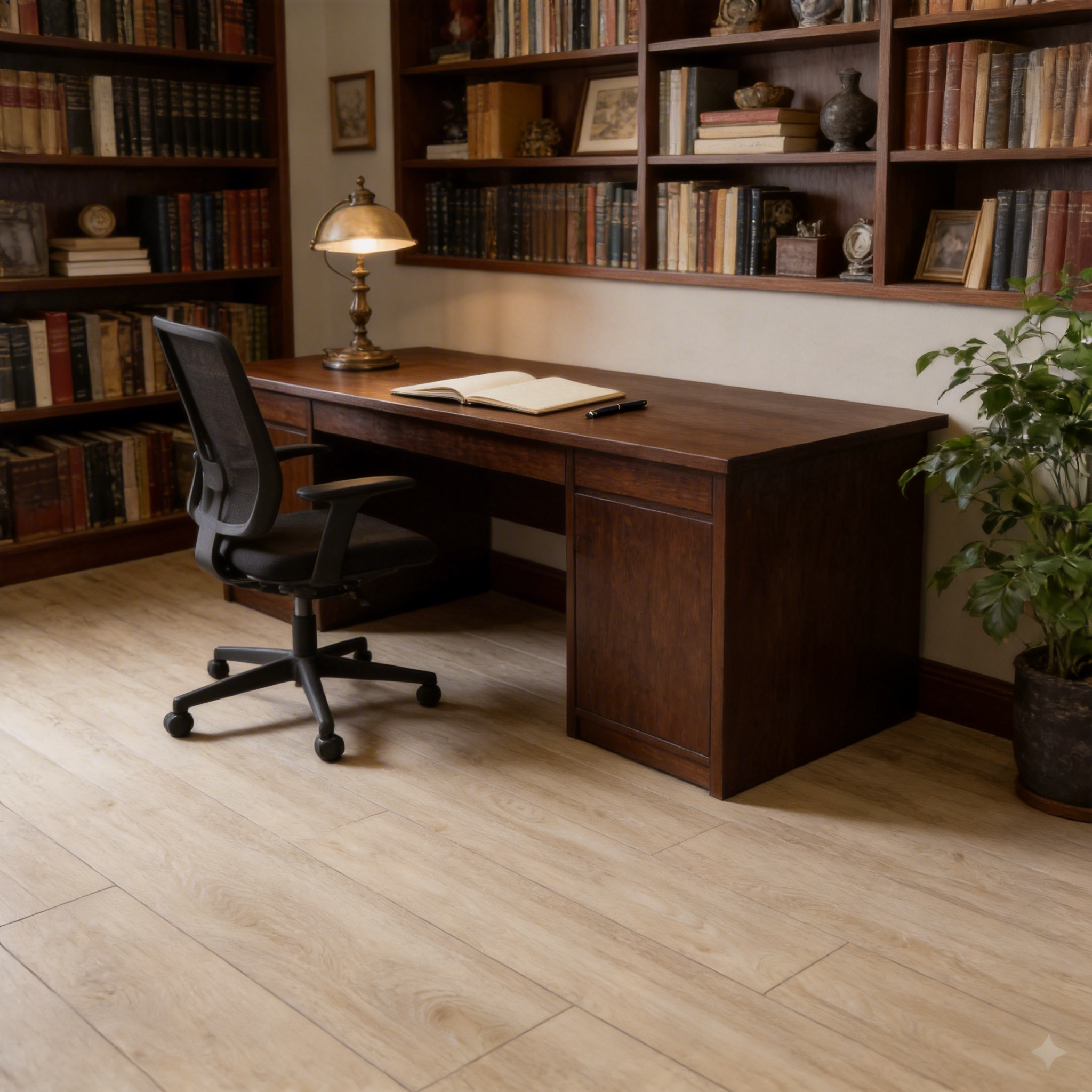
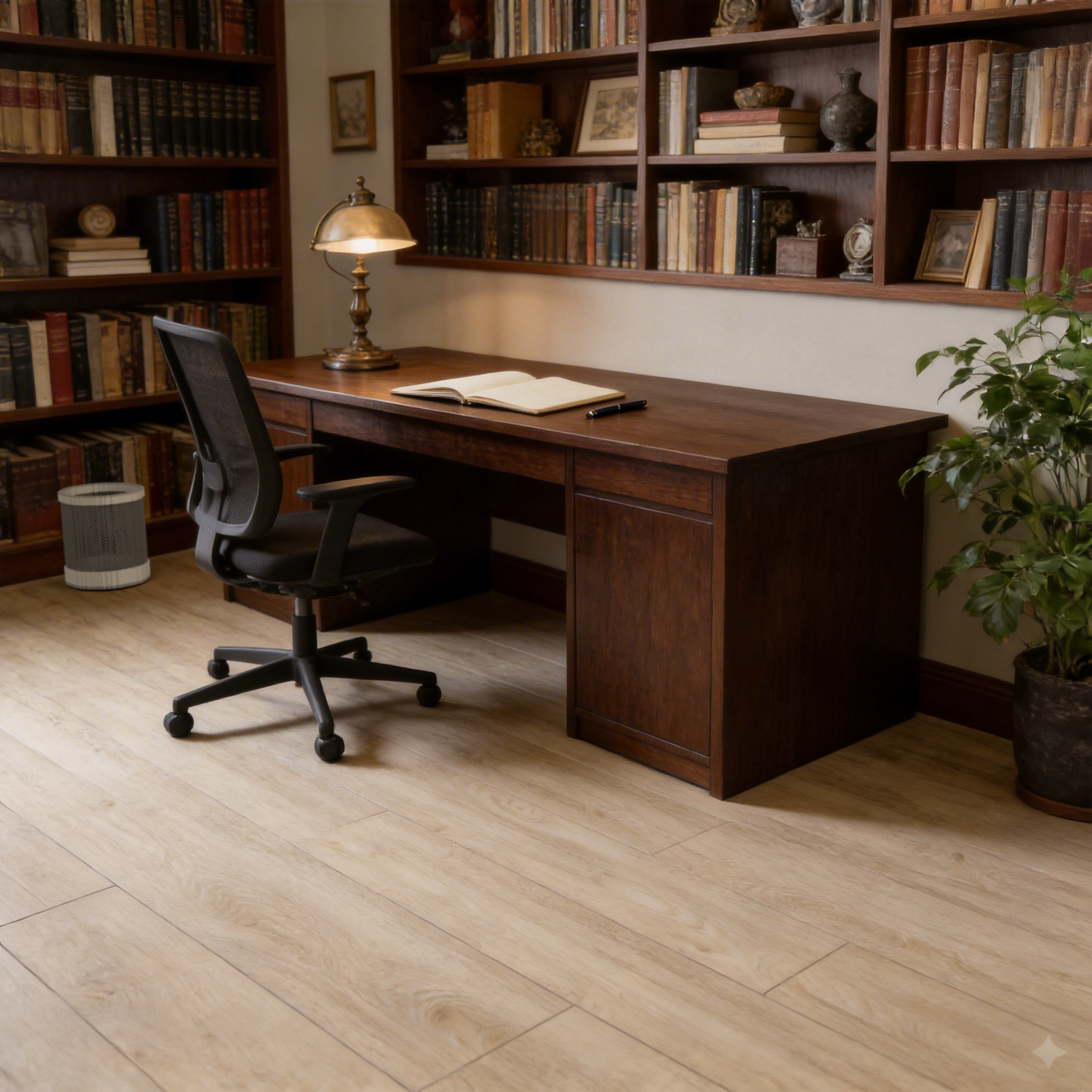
+ wastebasket [57,482,151,590]
